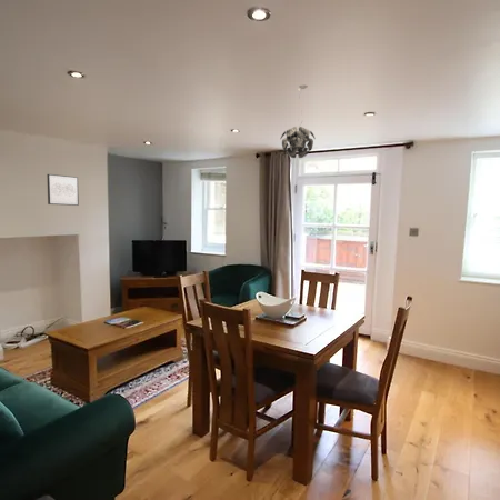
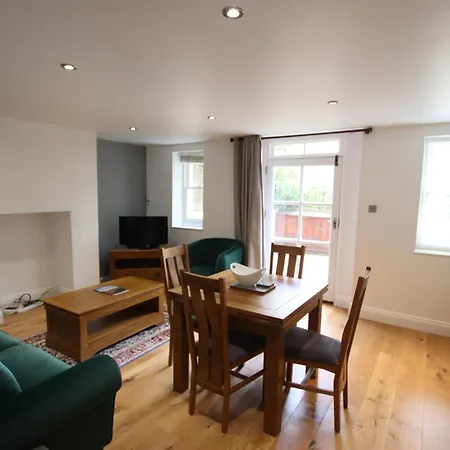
- wall art [46,173,80,207]
- pendant light [279,84,317,159]
